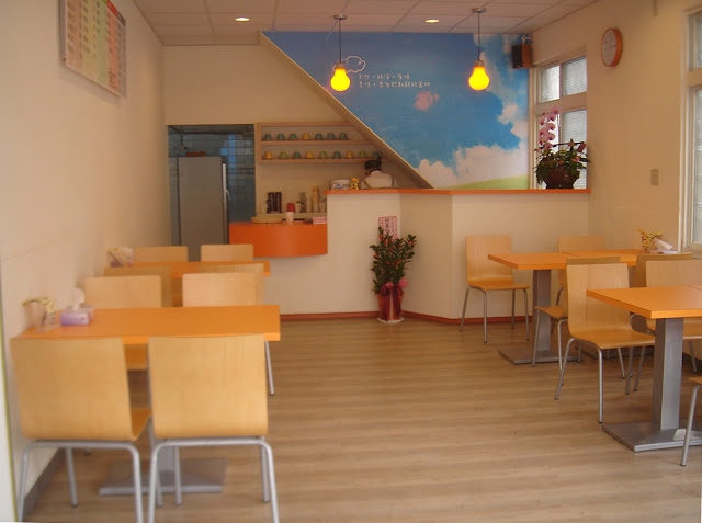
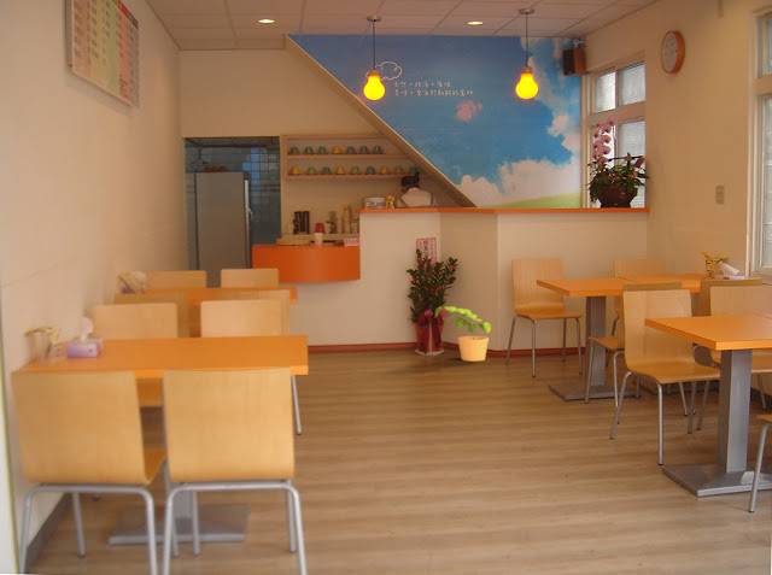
+ potted plant [434,305,492,363]
